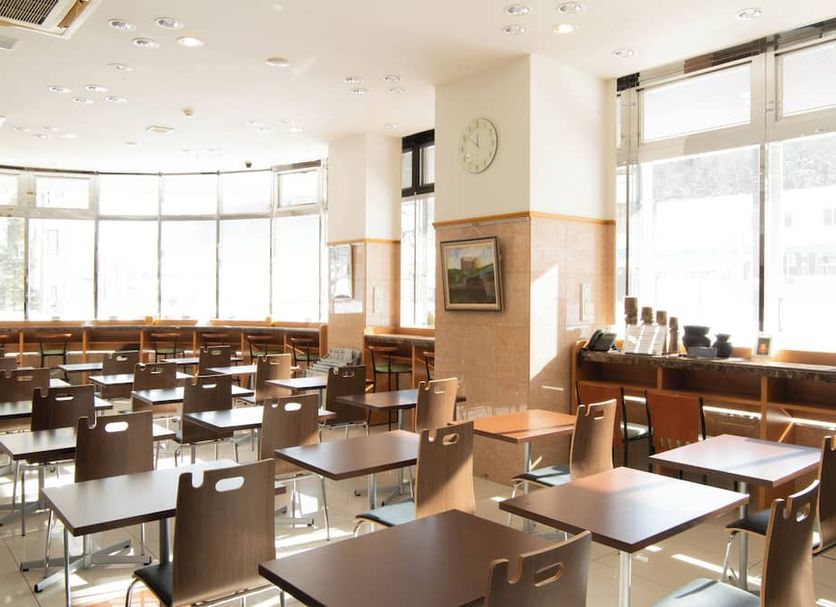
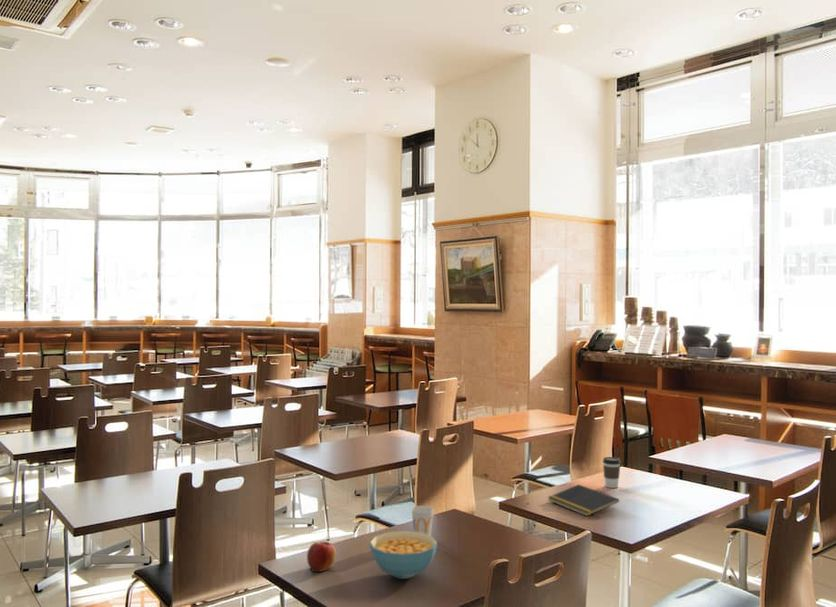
+ apple [306,541,337,573]
+ coffee cup [602,456,622,489]
+ notepad [547,484,620,517]
+ cereal bowl [369,530,438,580]
+ cup [410,505,435,536]
